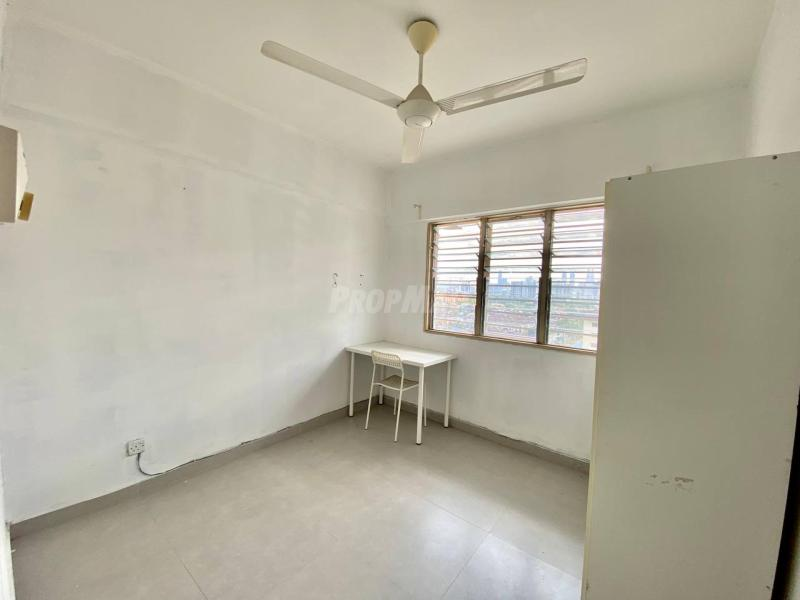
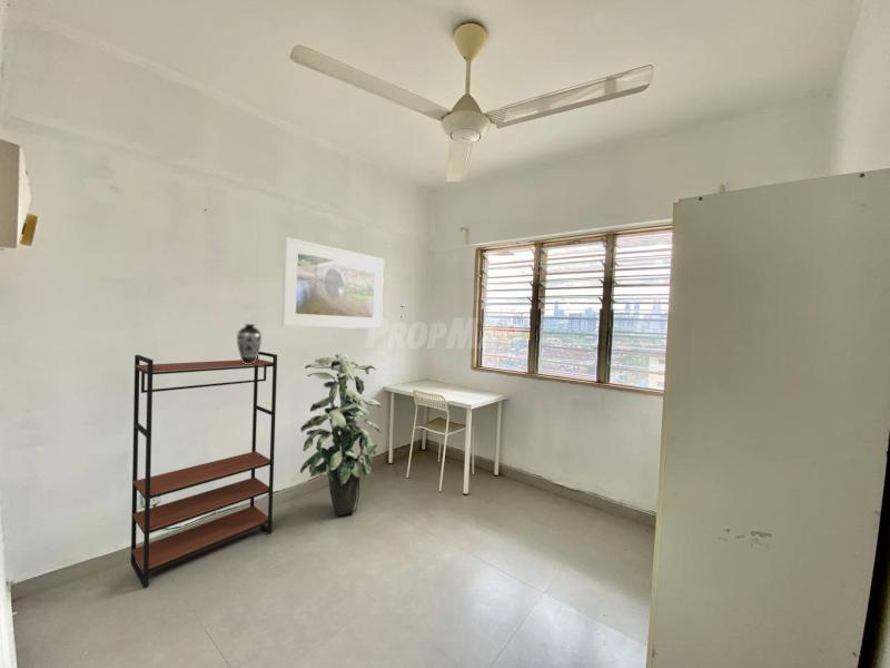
+ bookshelf [130,351,278,589]
+ indoor plant [299,353,383,517]
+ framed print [280,236,385,330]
+ decorative vase [236,323,263,364]
